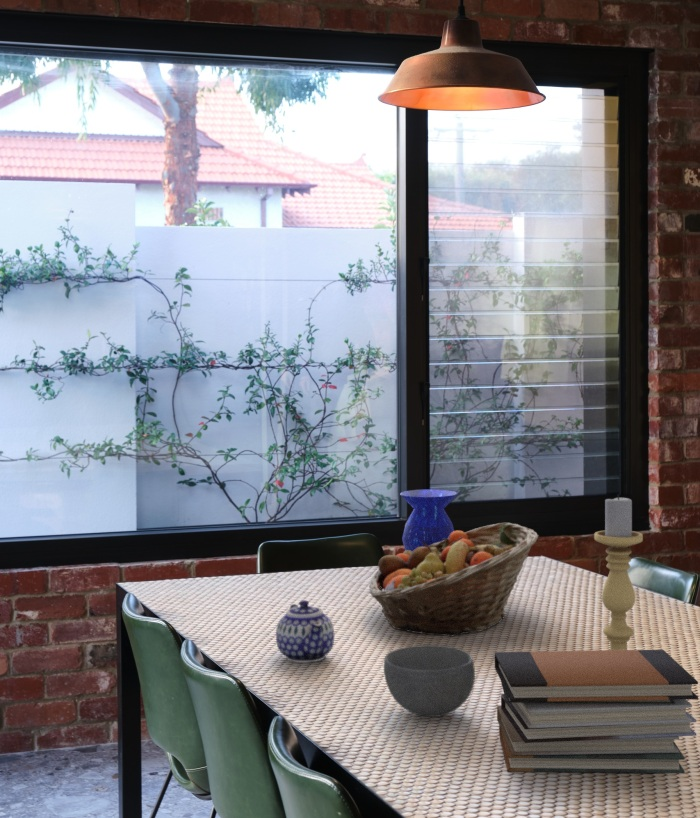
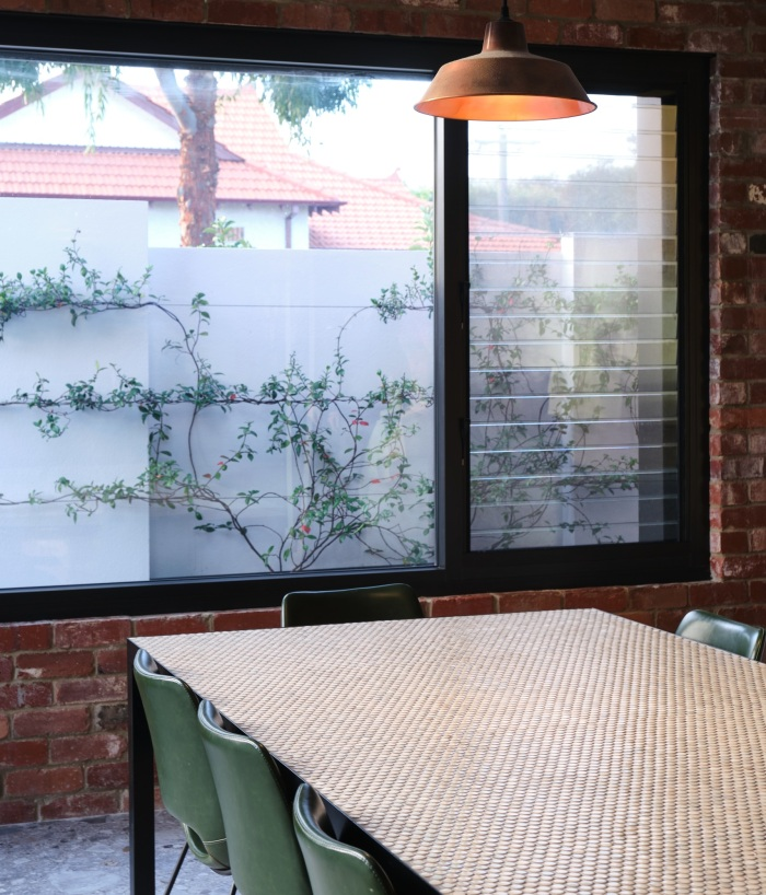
- candle holder [593,494,644,650]
- vase [399,489,458,552]
- bowl [383,644,476,718]
- teapot [275,599,335,664]
- fruit basket [368,521,540,638]
- book stack [494,649,699,774]
